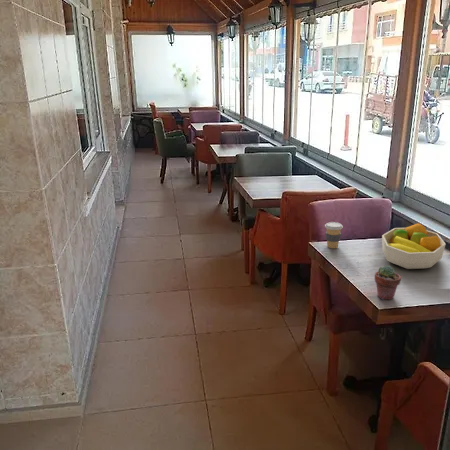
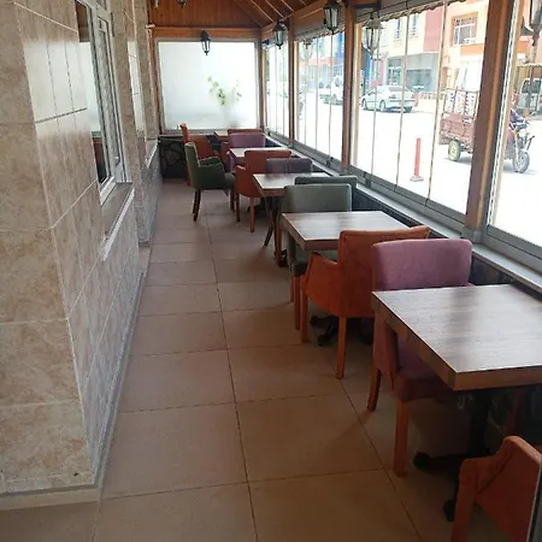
- coffee cup [324,221,344,249]
- potted succulent [374,264,402,301]
- fruit bowl [381,222,447,270]
